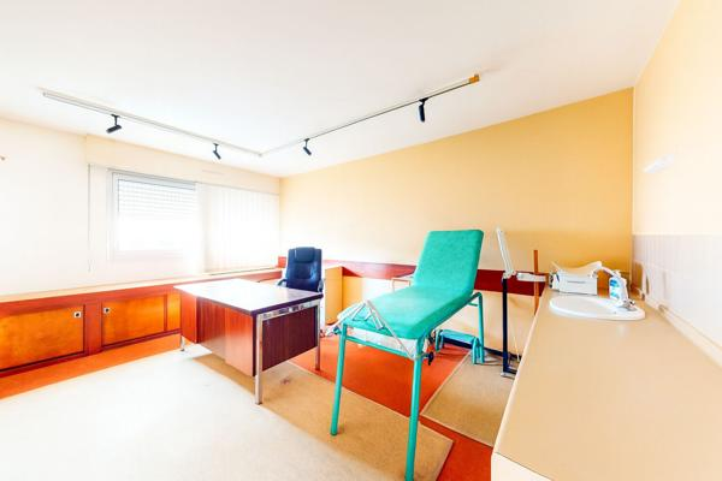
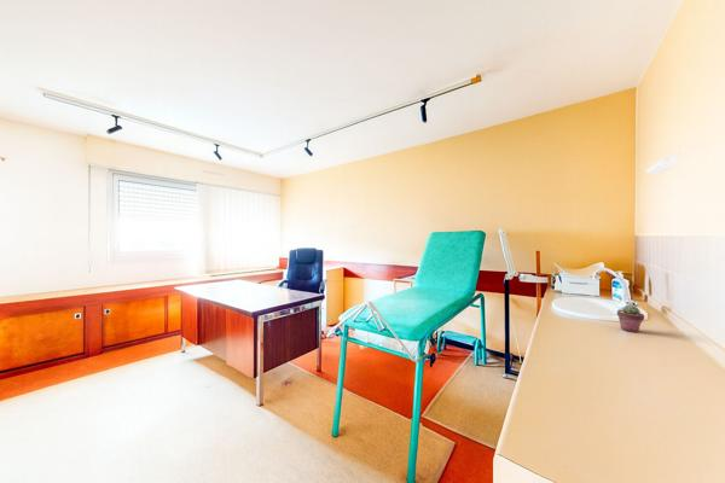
+ potted succulent [616,304,645,333]
